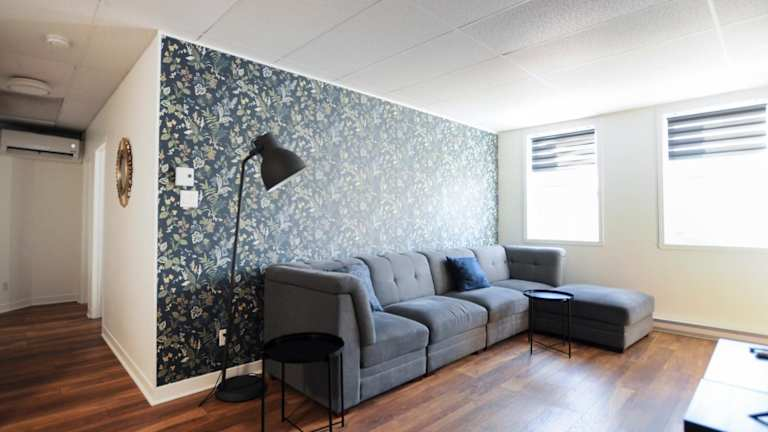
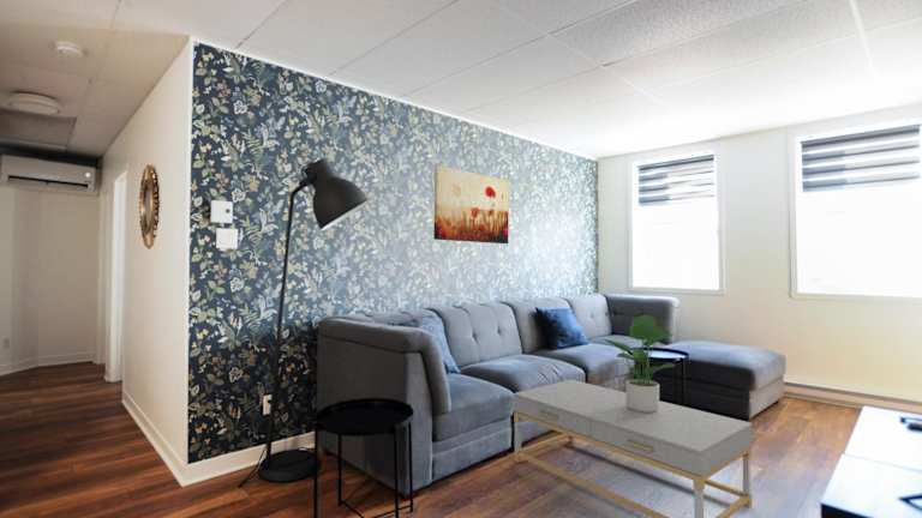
+ coffee table [513,379,754,518]
+ potted plant [603,313,677,412]
+ wall art [432,163,509,245]
